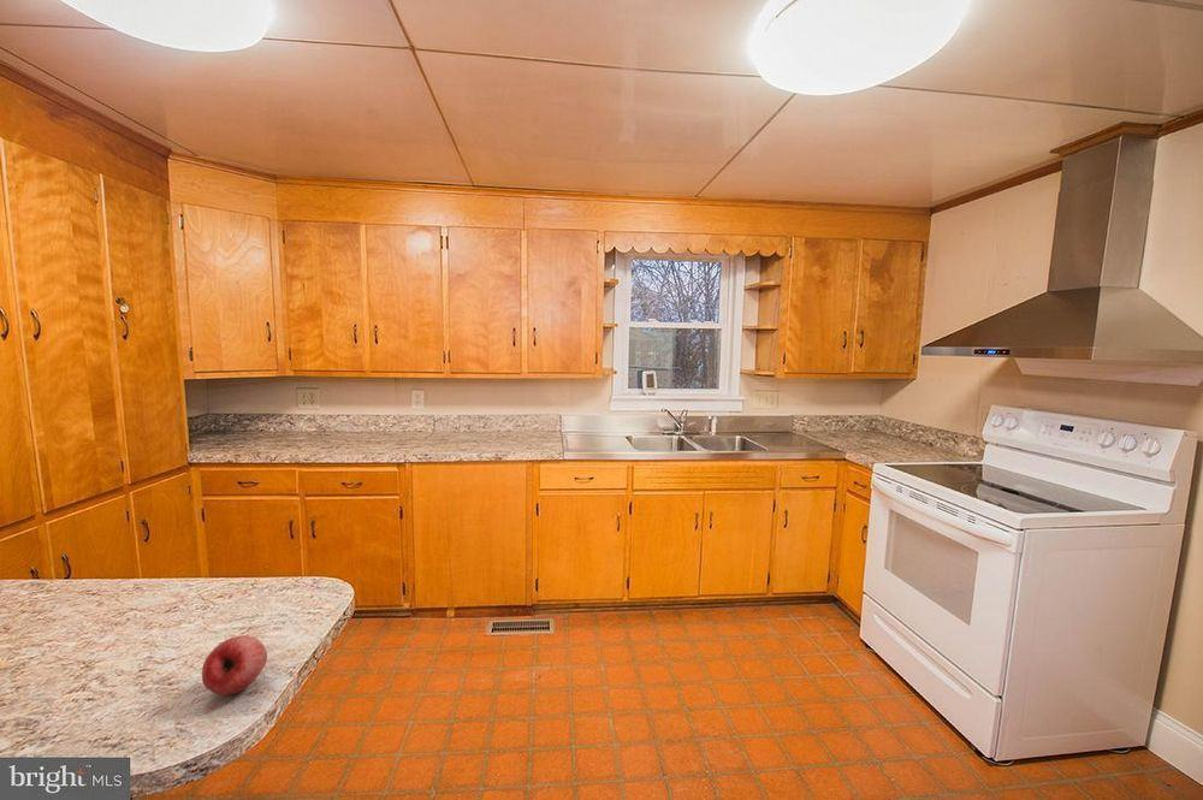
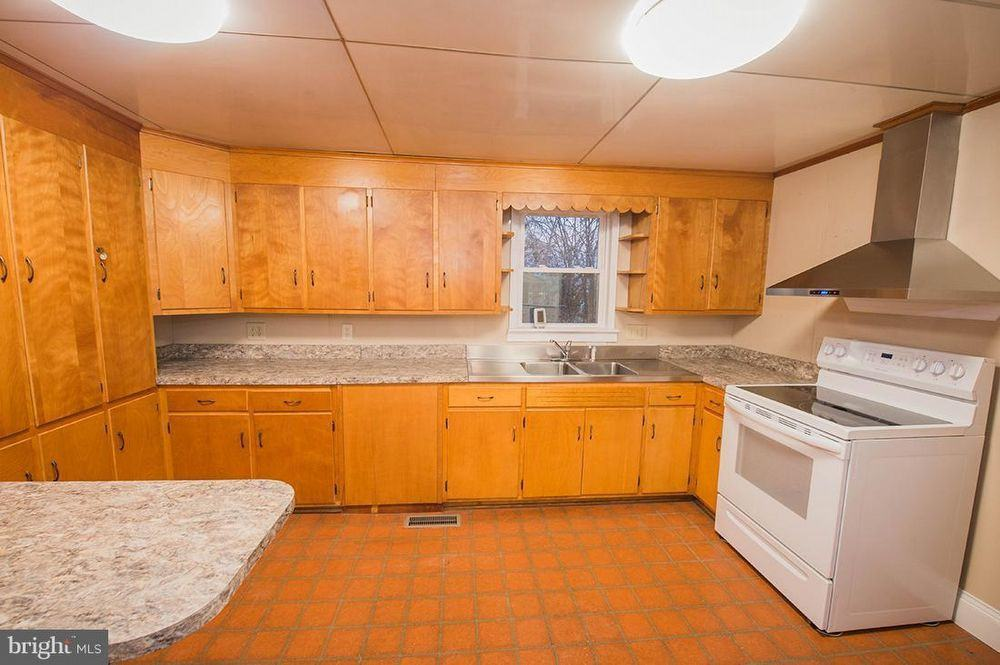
- fruit [201,634,268,697]
